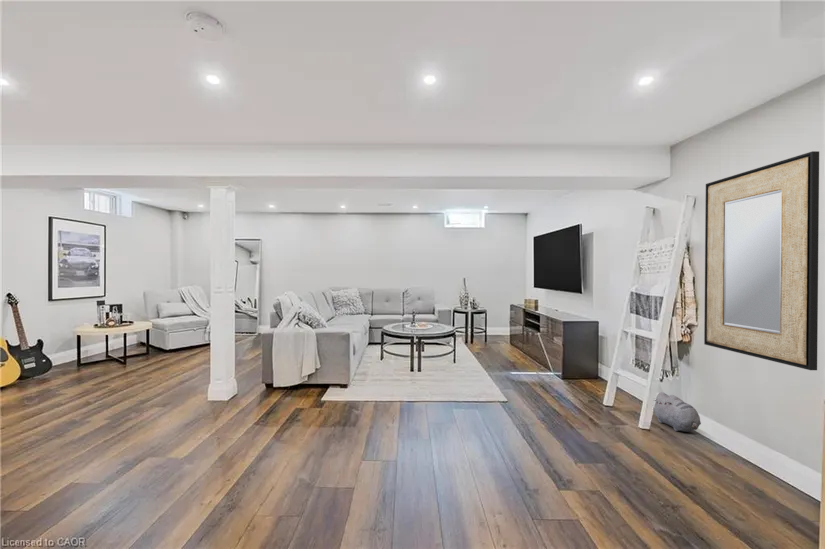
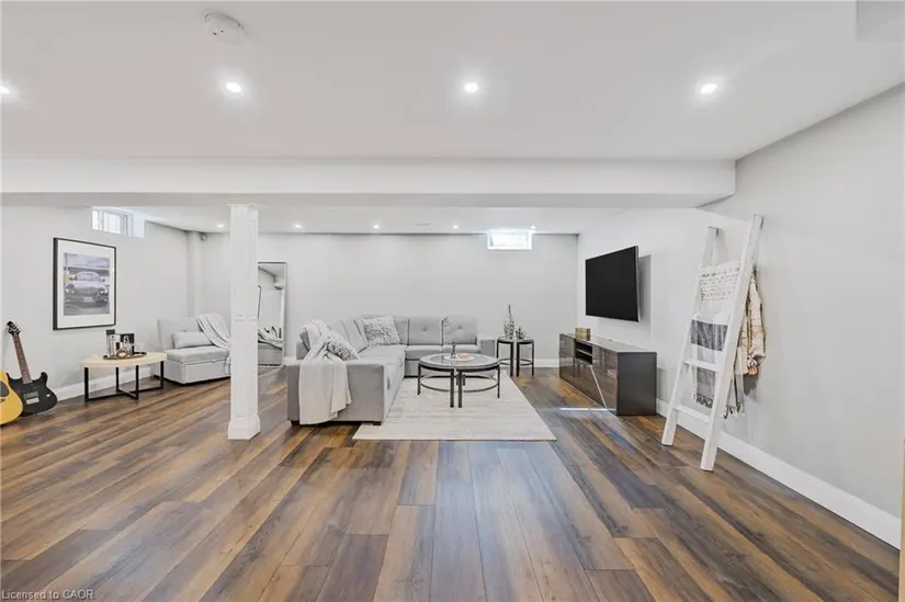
- plush toy [653,391,702,433]
- home mirror [703,150,820,371]
